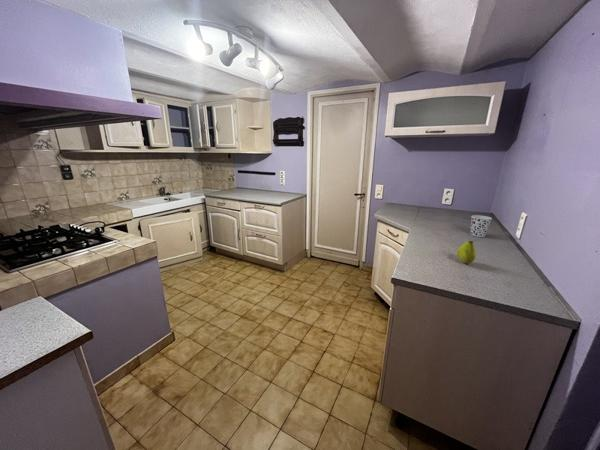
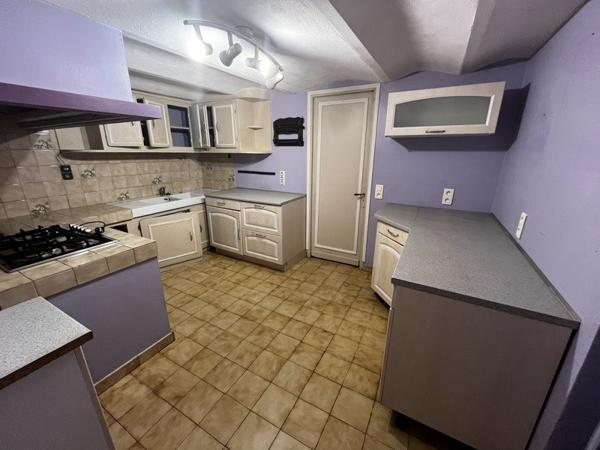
- fruit [456,240,477,265]
- cup [470,214,493,238]
